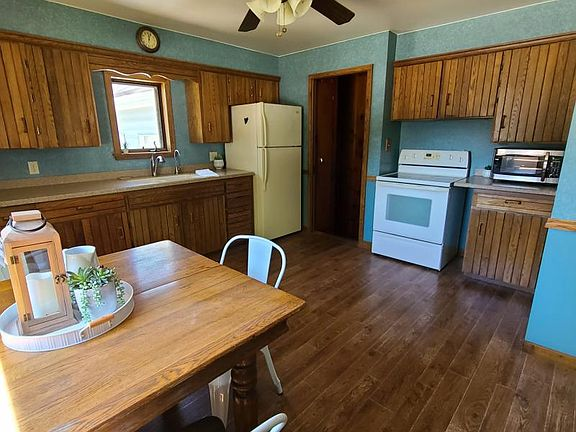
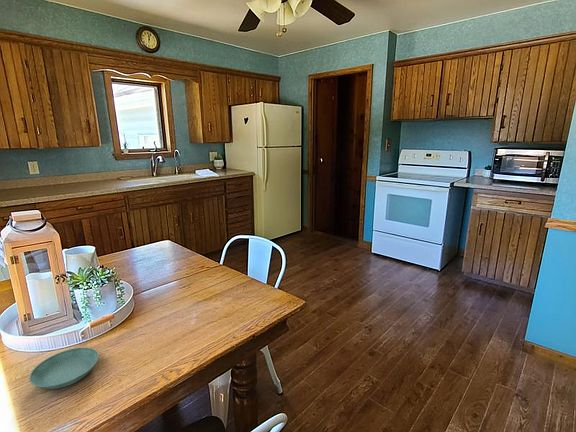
+ saucer [28,347,100,390]
